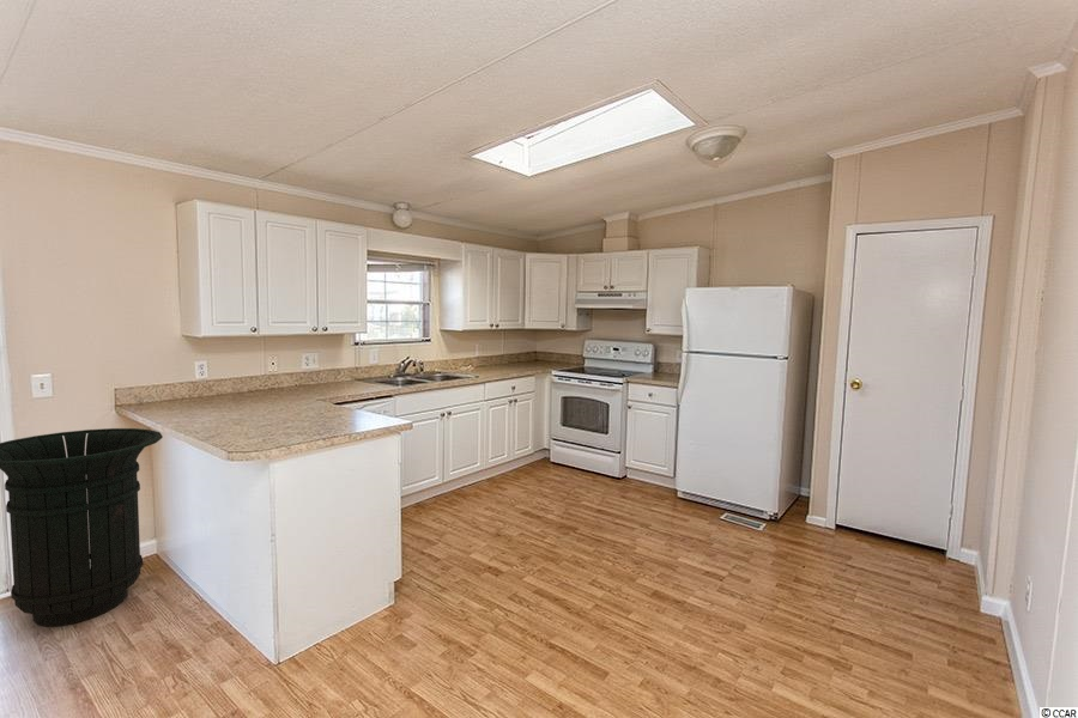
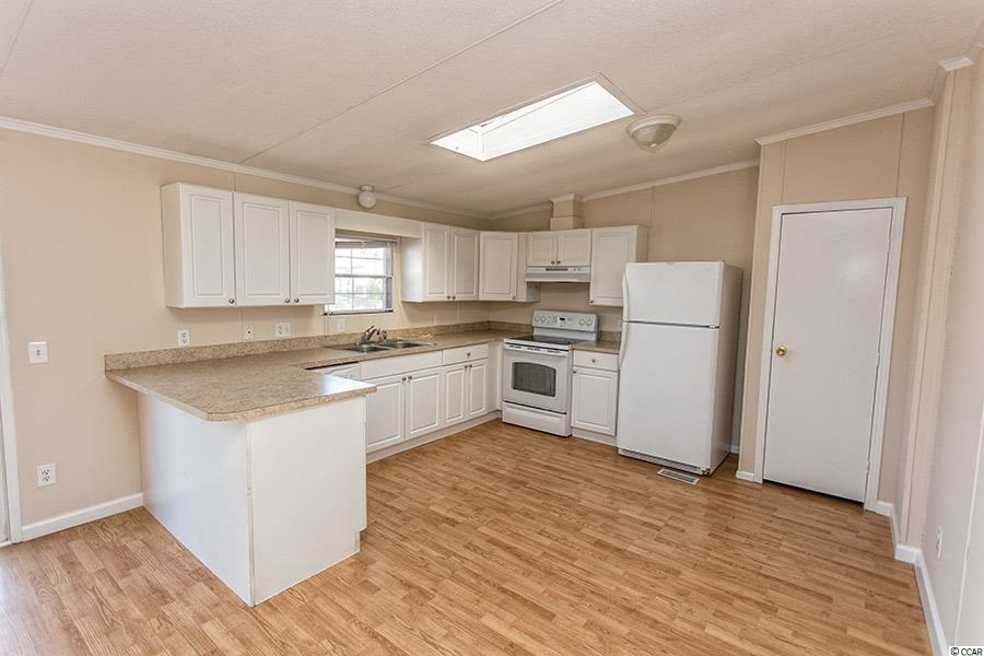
- trash can [0,427,164,627]
